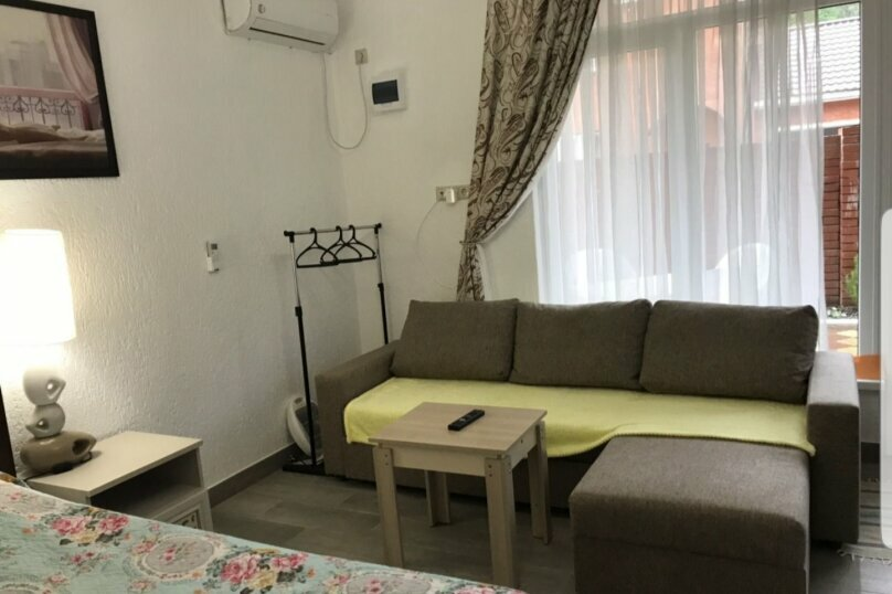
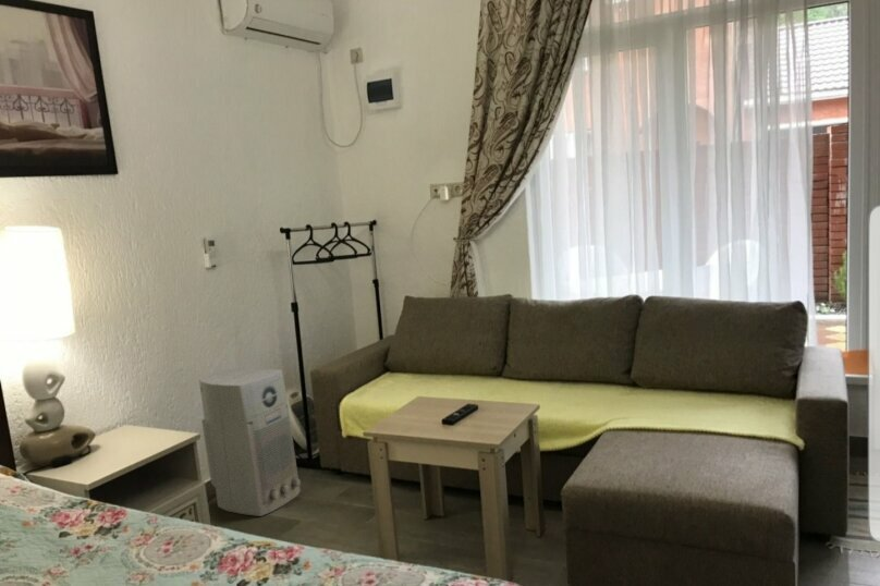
+ air purifier [198,367,302,517]
